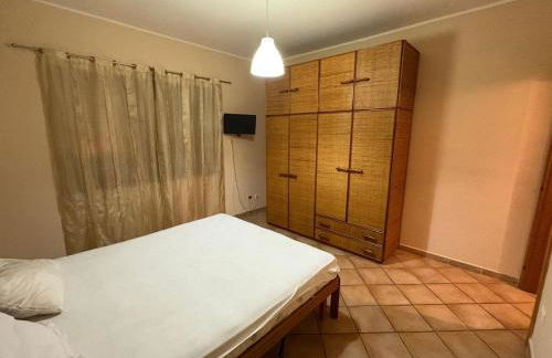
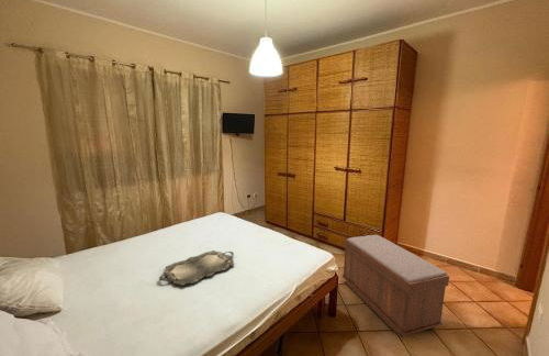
+ bench [340,234,450,337]
+ serving tray [158,249,235,287]
